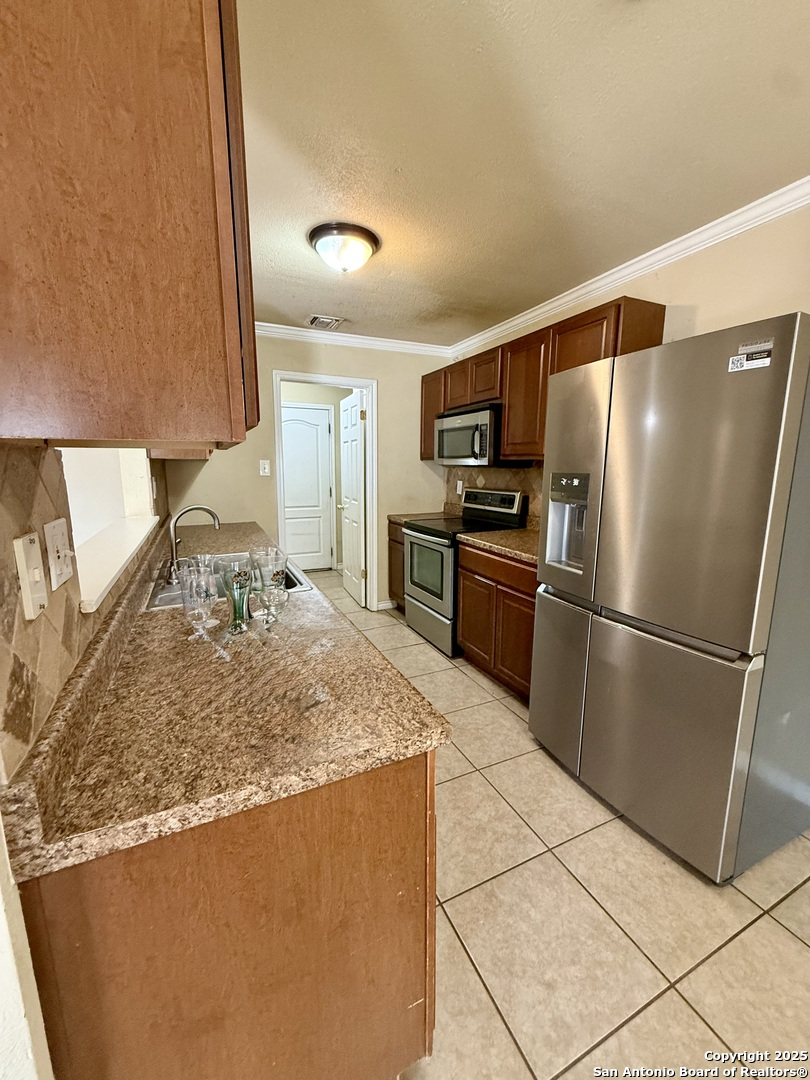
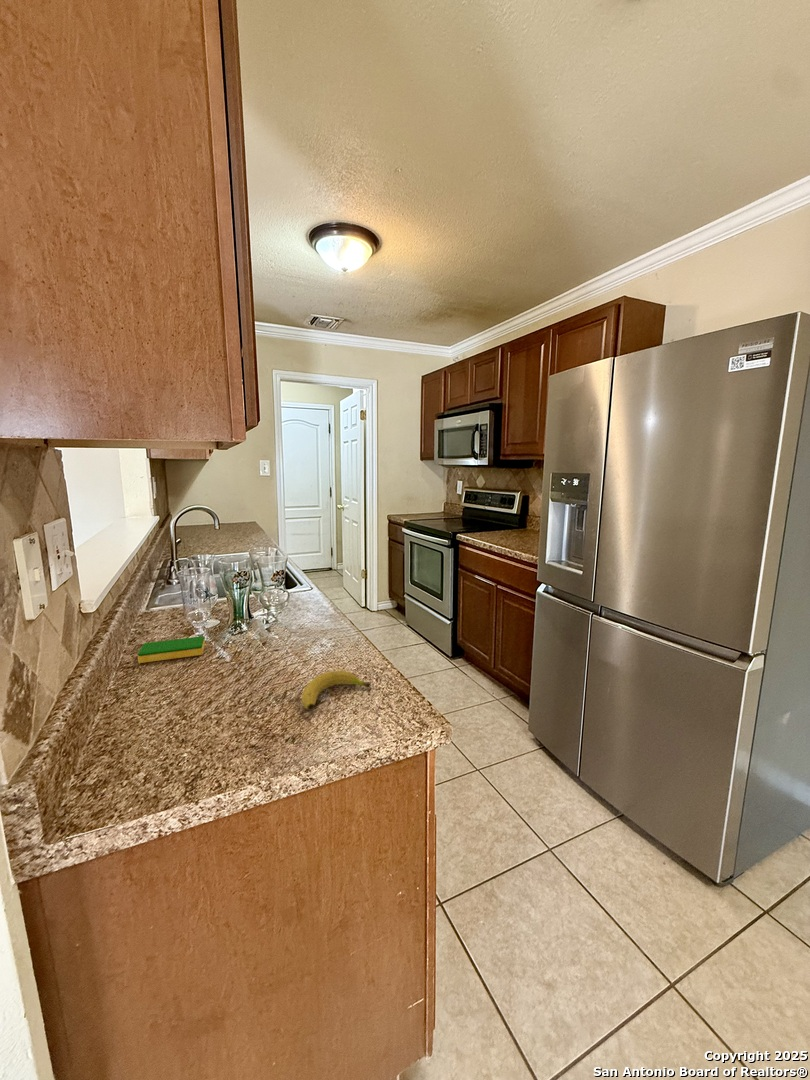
+ fruit [301,669,372,711]
+ dish sponge [137,635,206,664]
